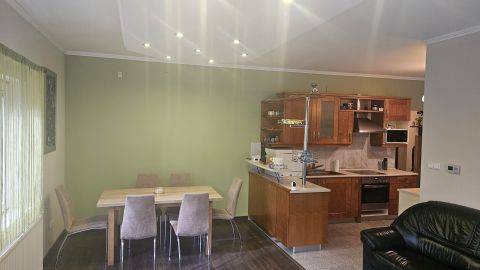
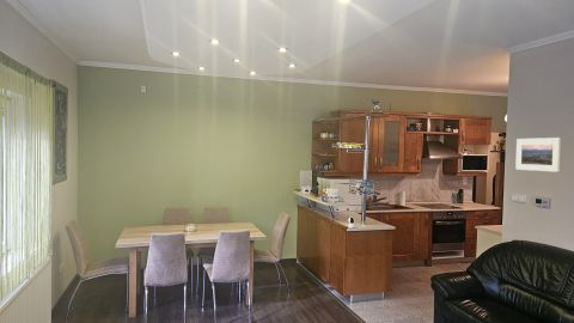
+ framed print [514,136,562,173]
